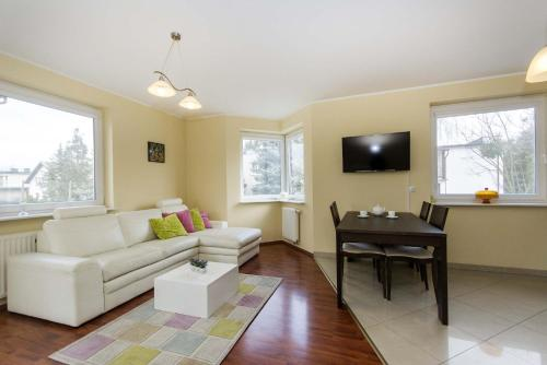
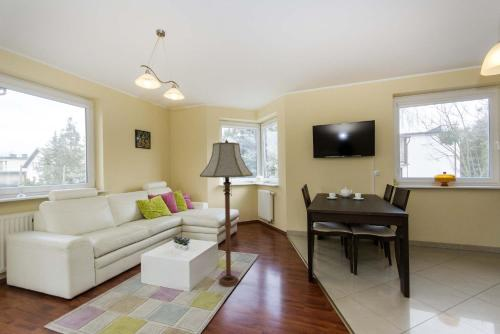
+ floor lamp [199,138,254,287]
